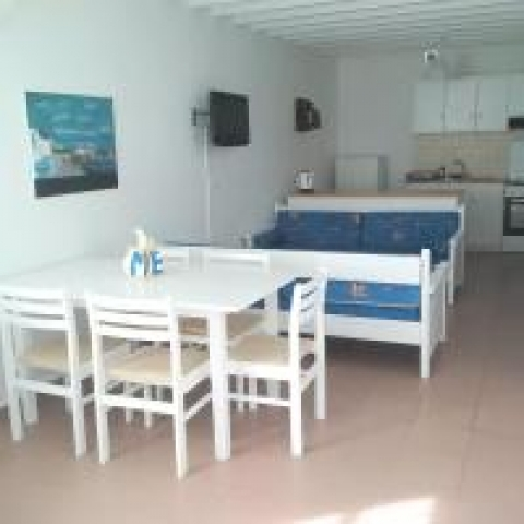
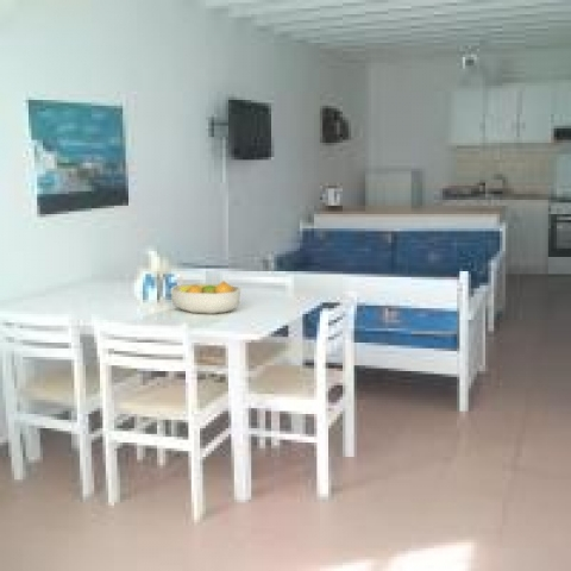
+ fruit bowl [169,280,241,315]
